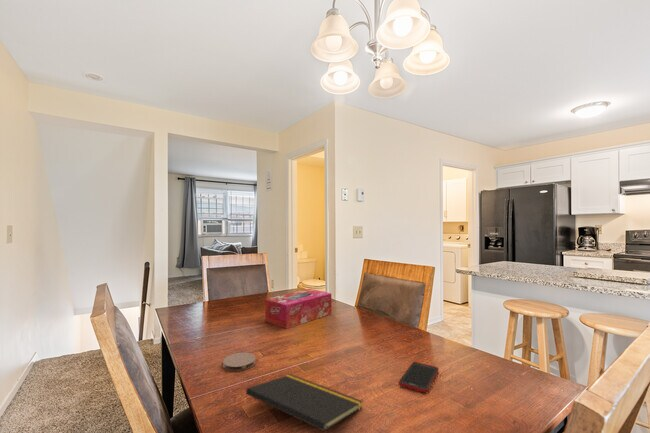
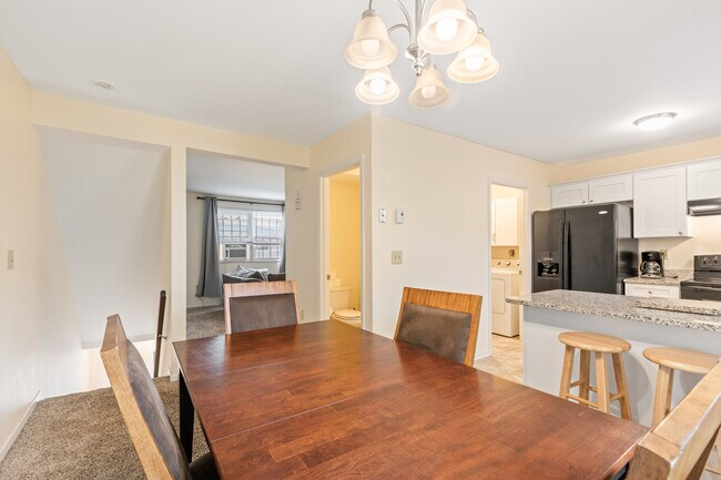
- coaster [222,352,256,372]
- tissue box [264,288,332,330]
- cell phone [398,361,439,394]
- notepad [245,373,364,433]
